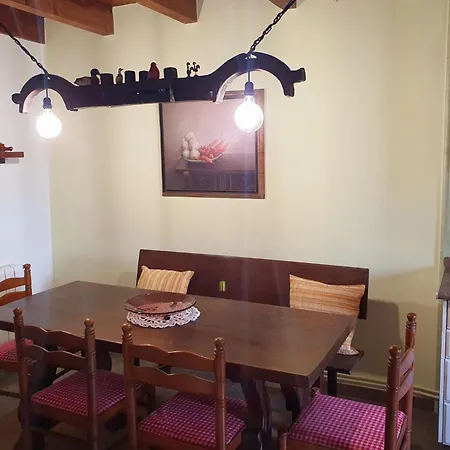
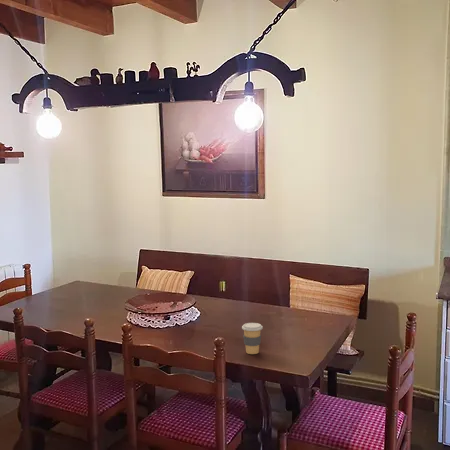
+ coffee cup [241,322,264,355]
